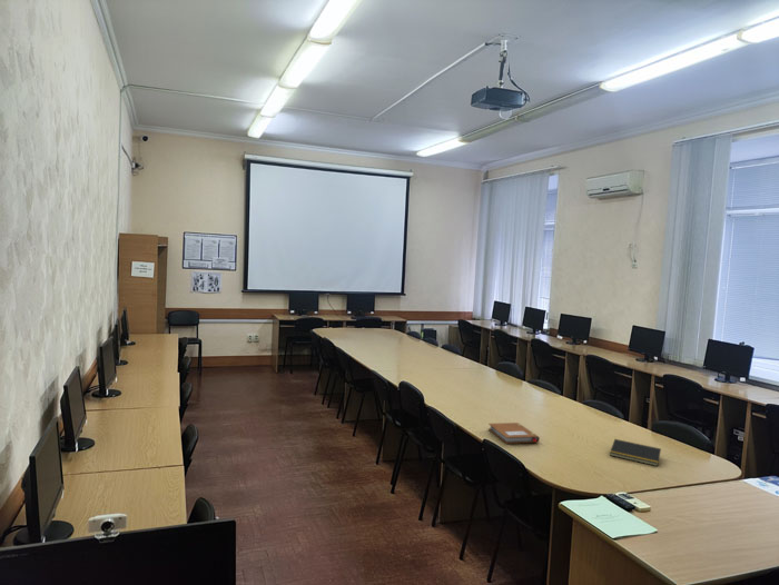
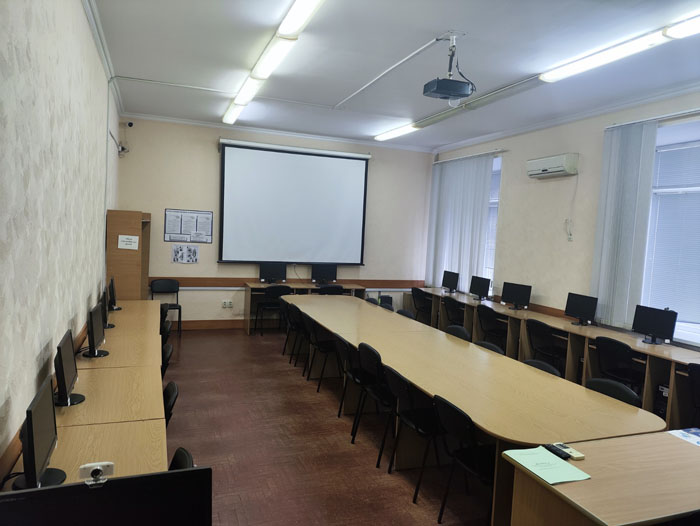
- notepad [609,438,662,467]
- notebook [487,422,541,445]
